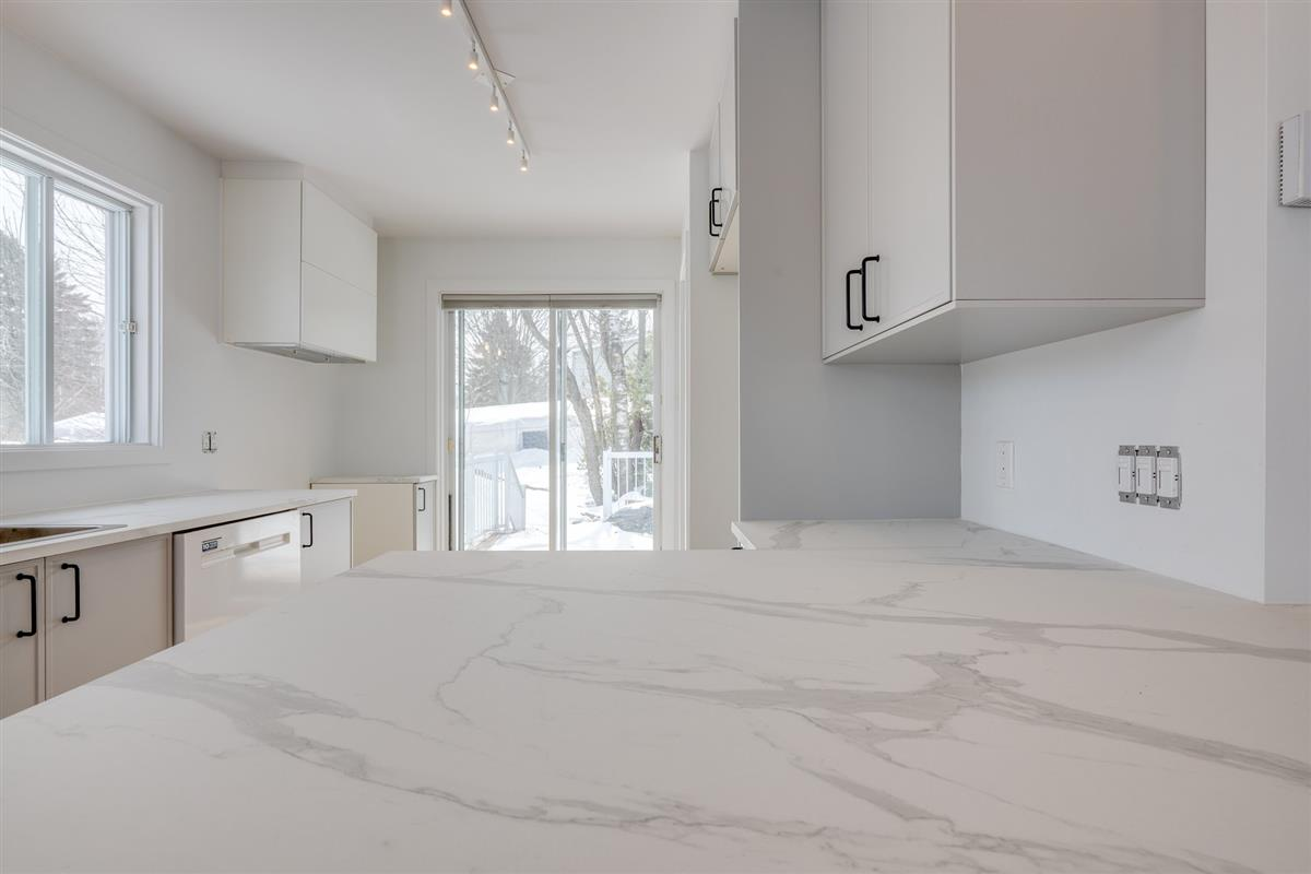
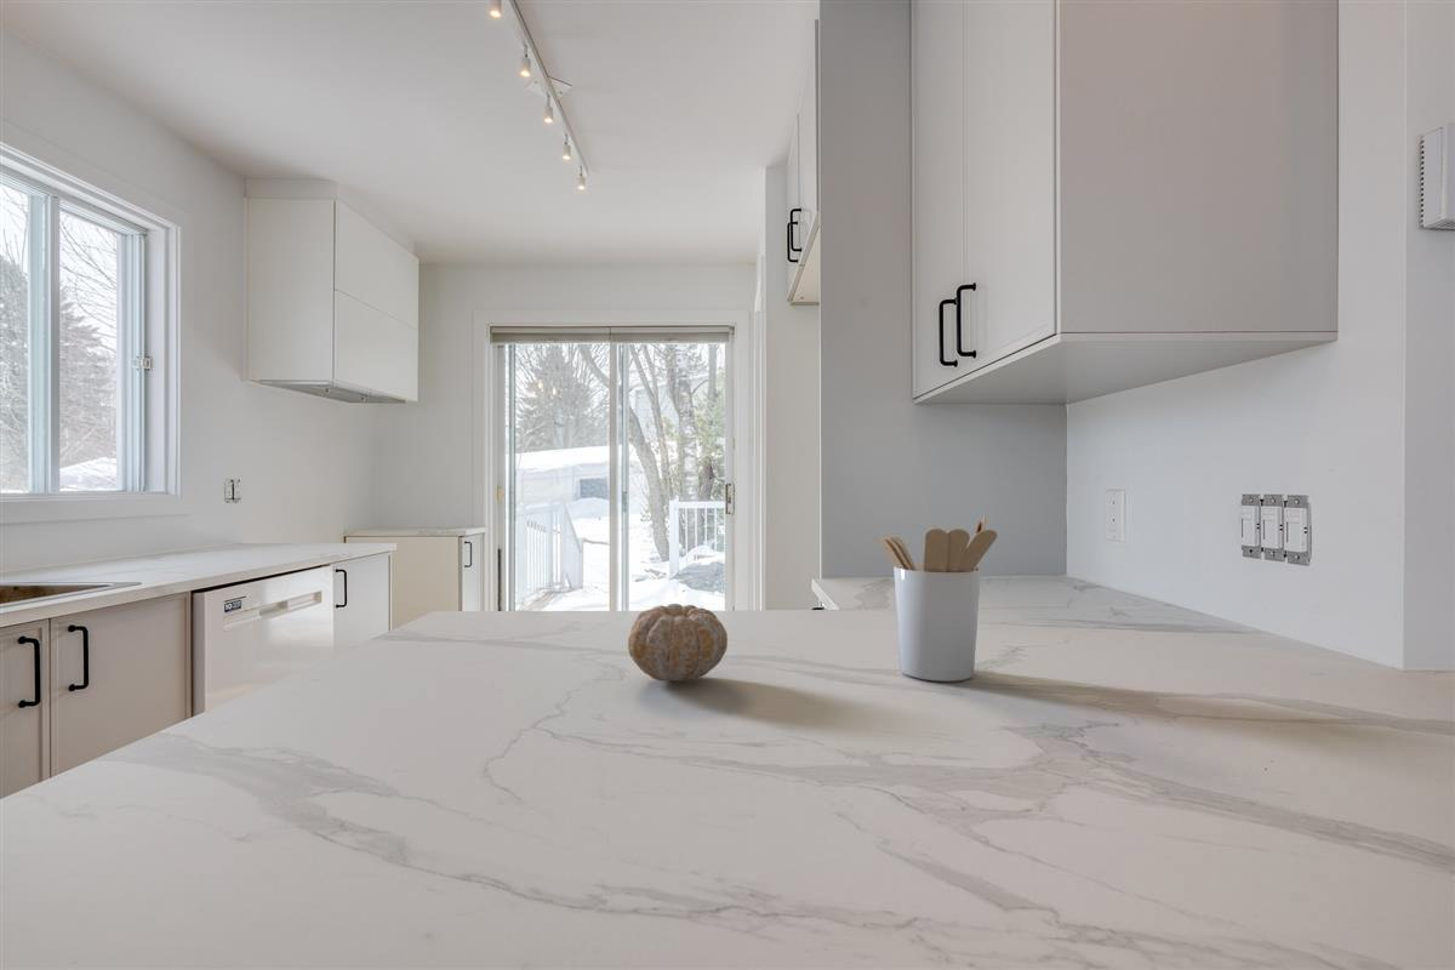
+ utensil holder [879,515,998,683]
+ fruit [627,603,729,683]
